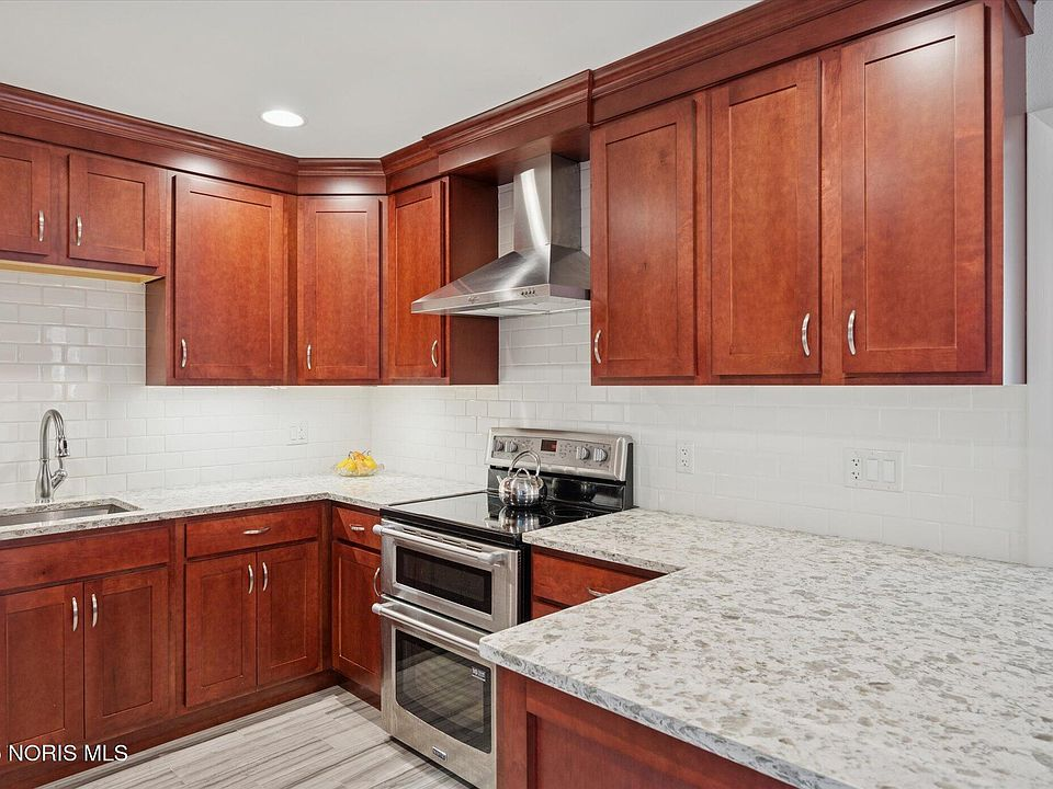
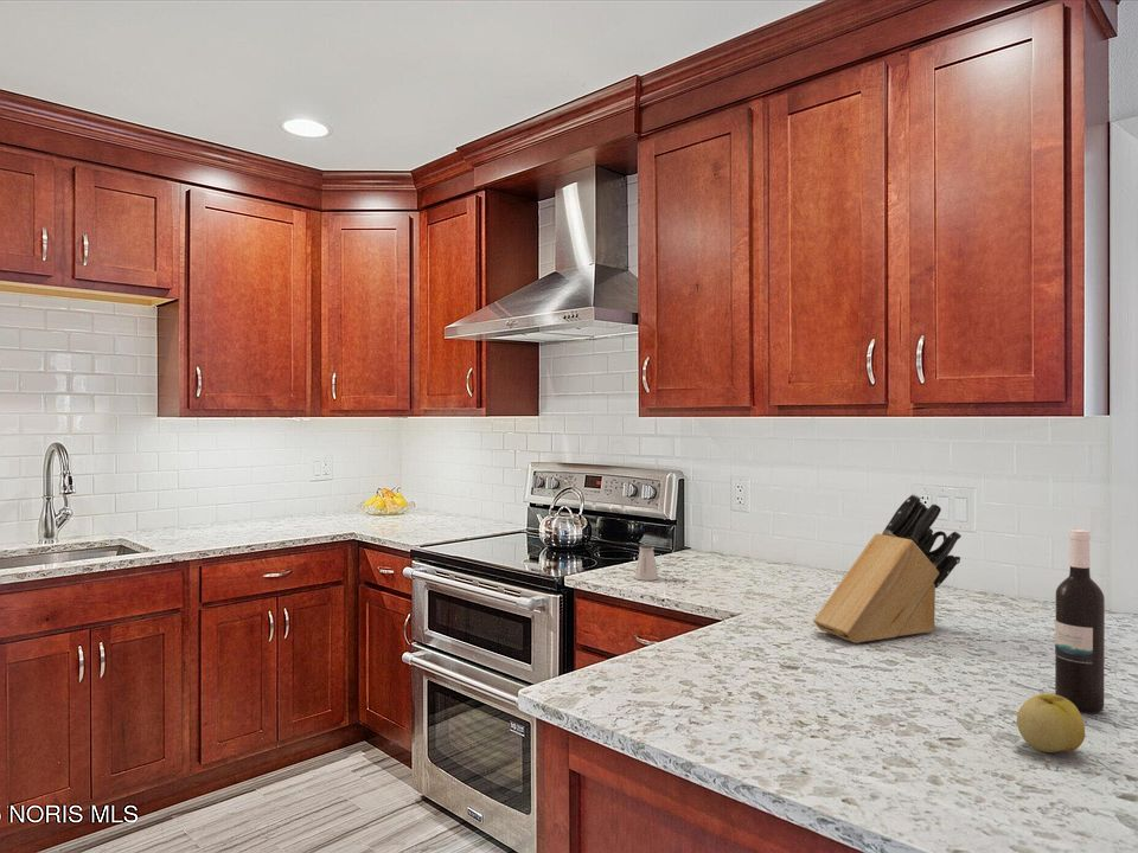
+ wine bottle [1054,528,1106,714]
+ apple [1016,692,1086,753]
+ saltshaker [634,543,660,582]
+ knife block [812,493,963,644]
